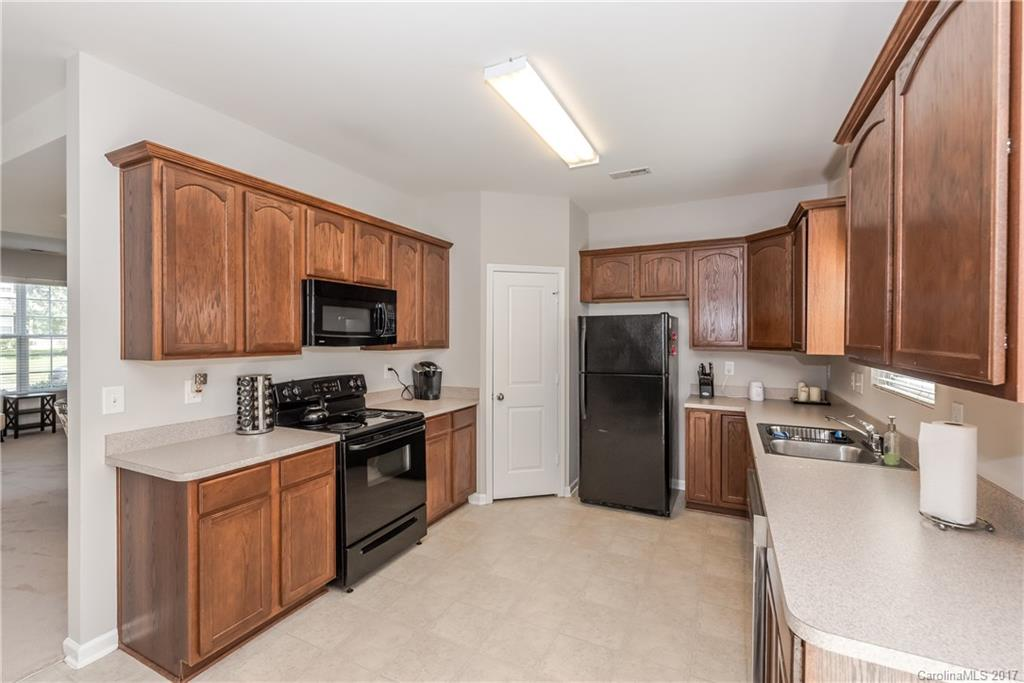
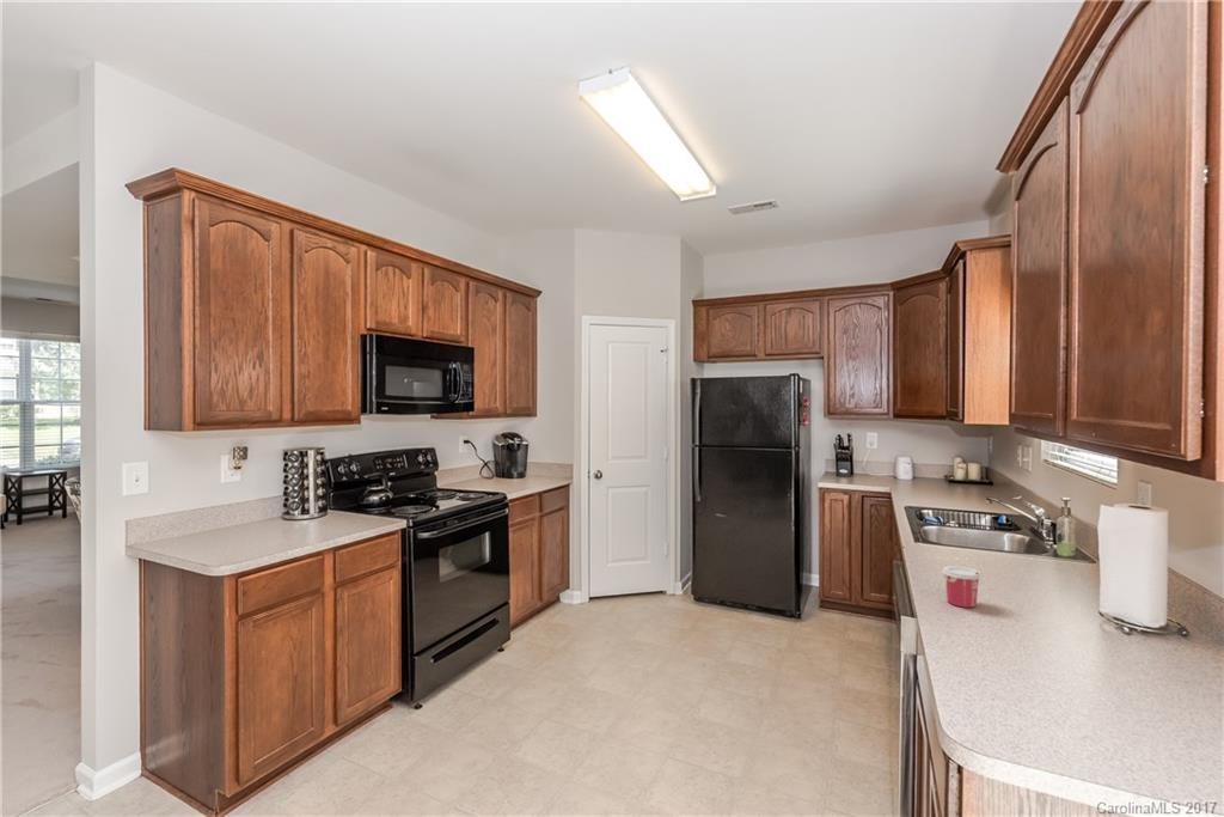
+ cup [941,565,983,609]
